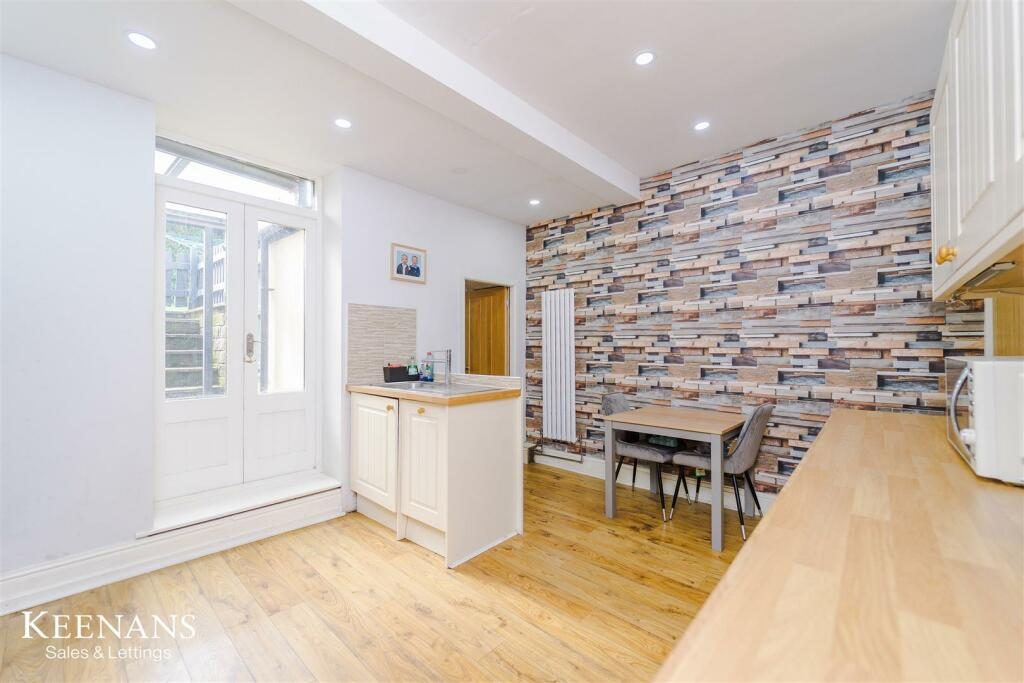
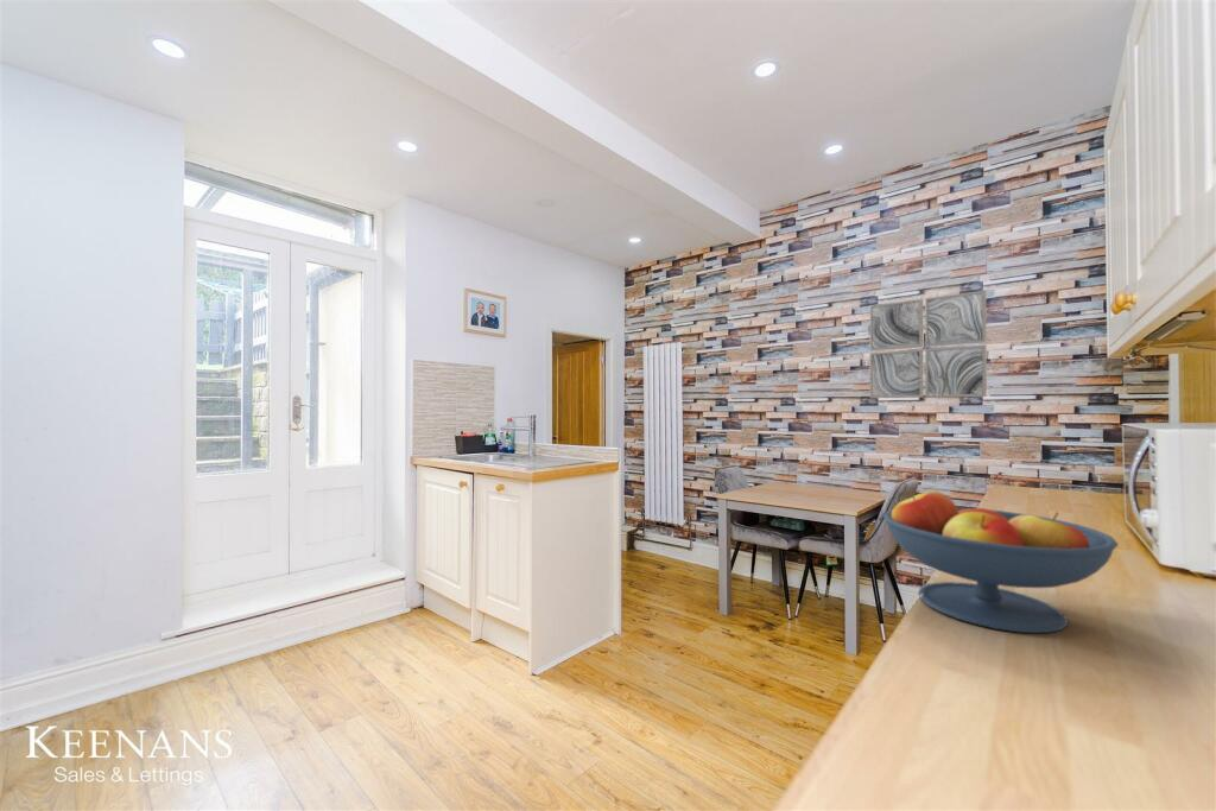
+ fruit bowl [882,489,1120,634]
+ wall art [868,290,988,399]
